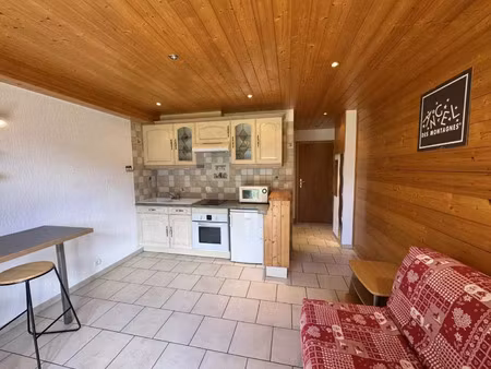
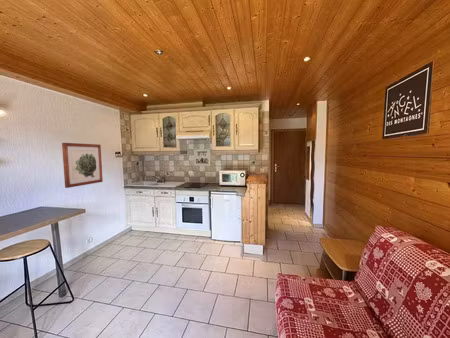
+ wall art [61,142,104,189]
